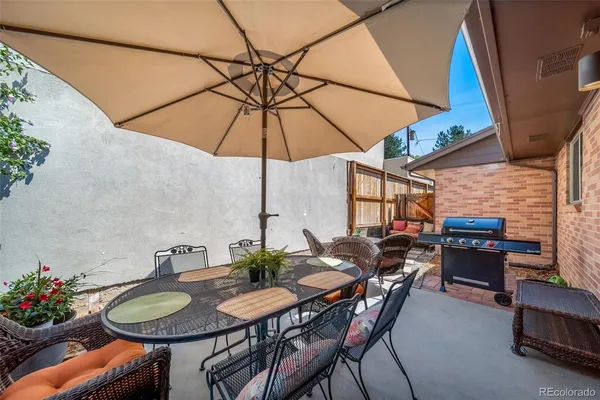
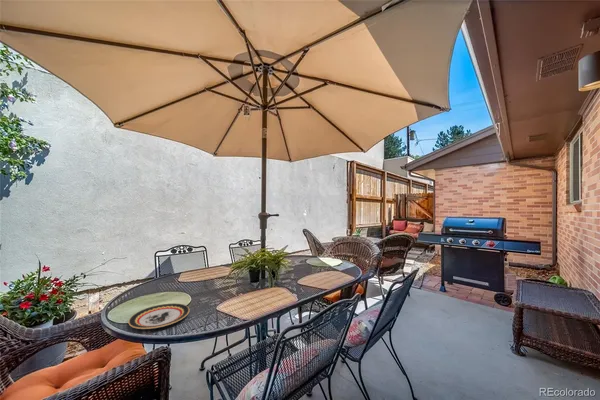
+ plate [127,302,190,330]
